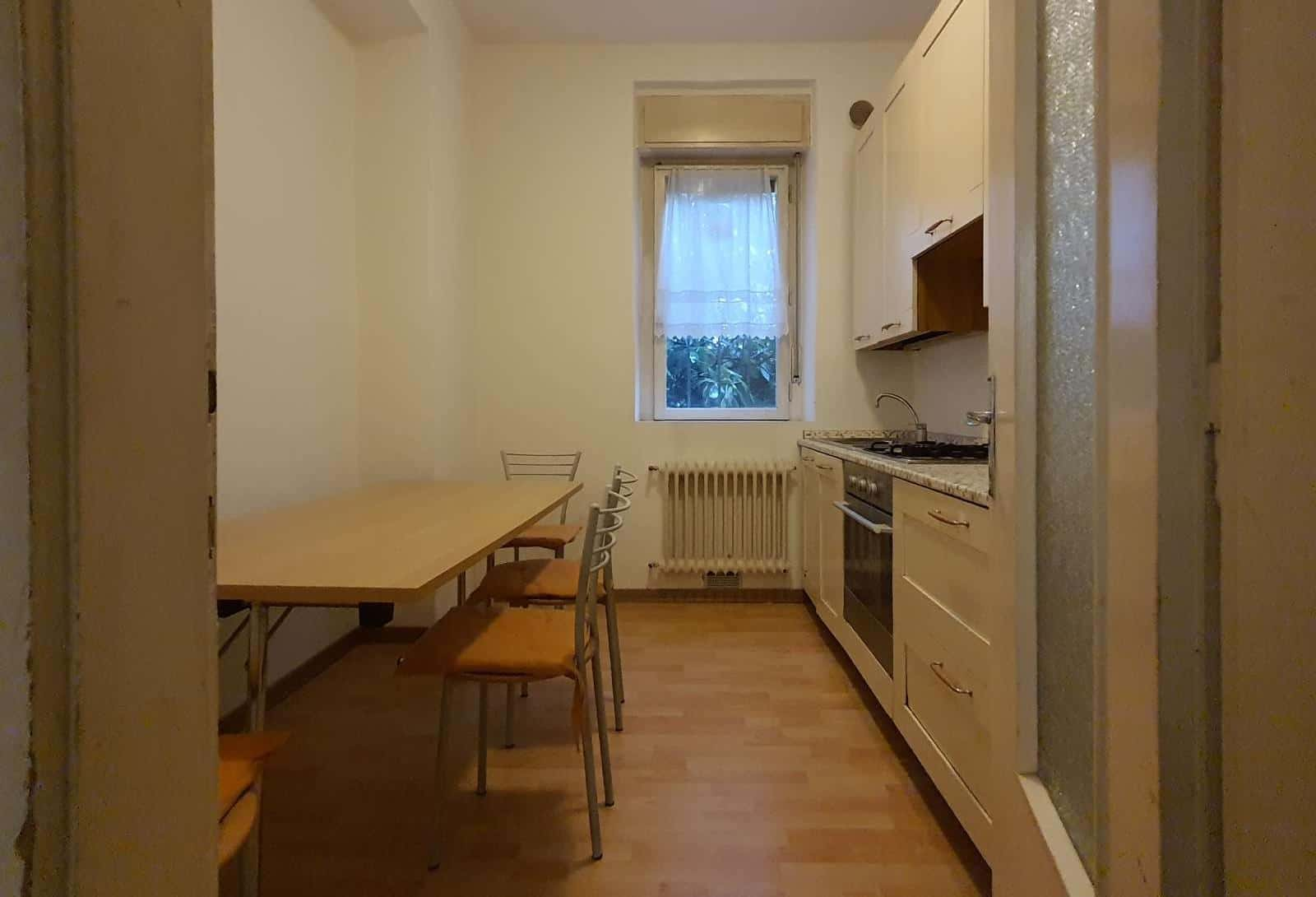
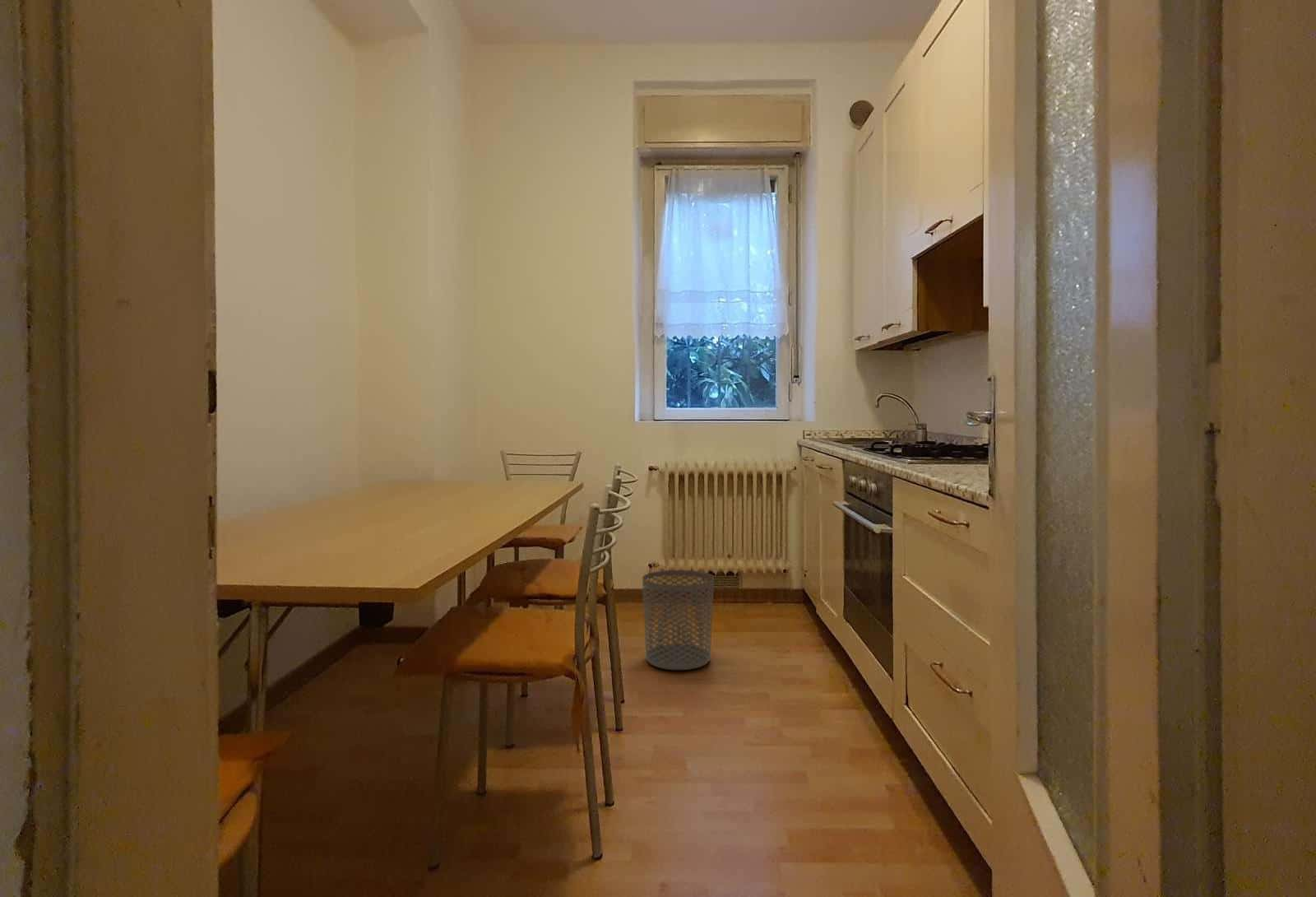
+ waste bin [642,569,715,671]
